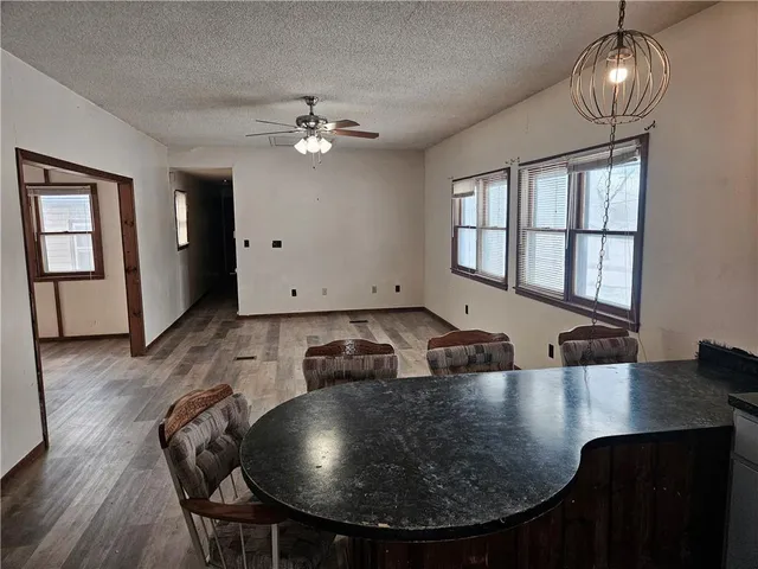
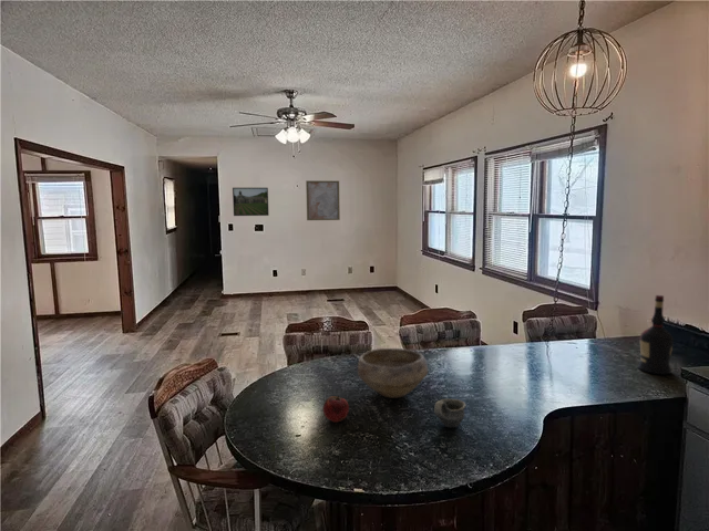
+ cup [433,398,466,429]
+ wall art [305,179,341,221]
+ bowl [357,347,429,399]
+ liquor [637,294,675,375]
+ fruit [322,395,350,424]
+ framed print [232,187,270,217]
